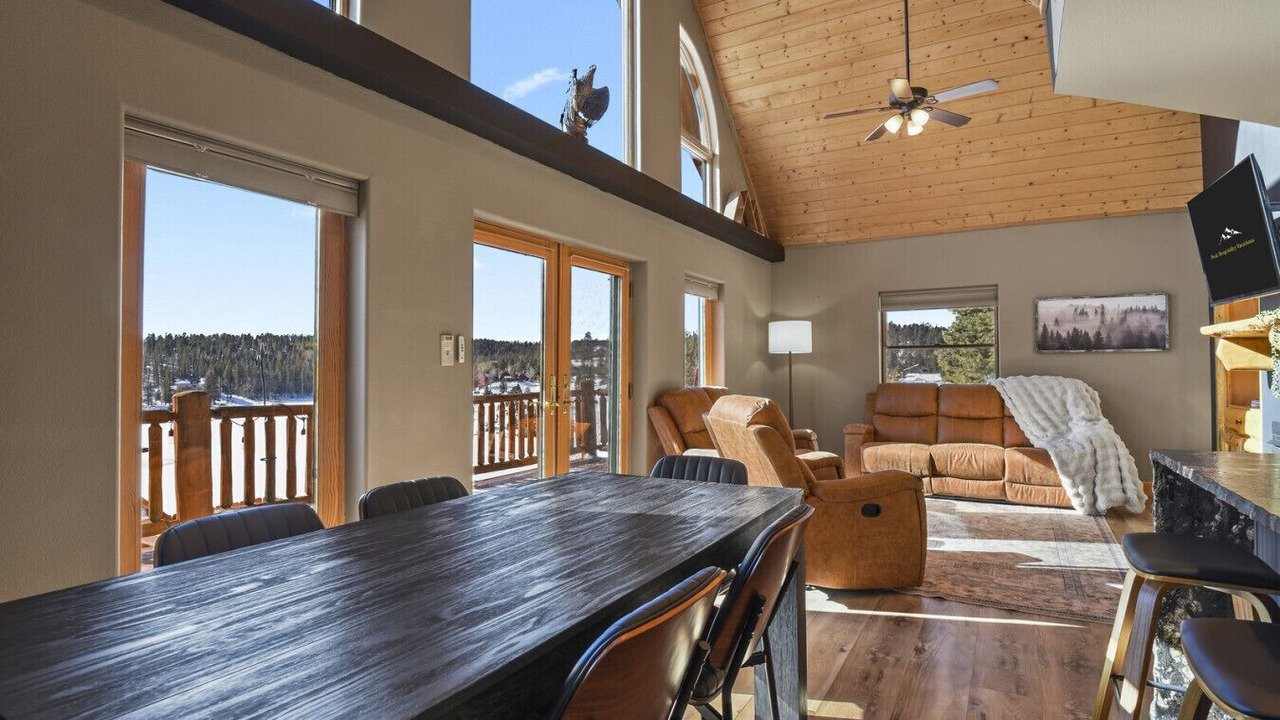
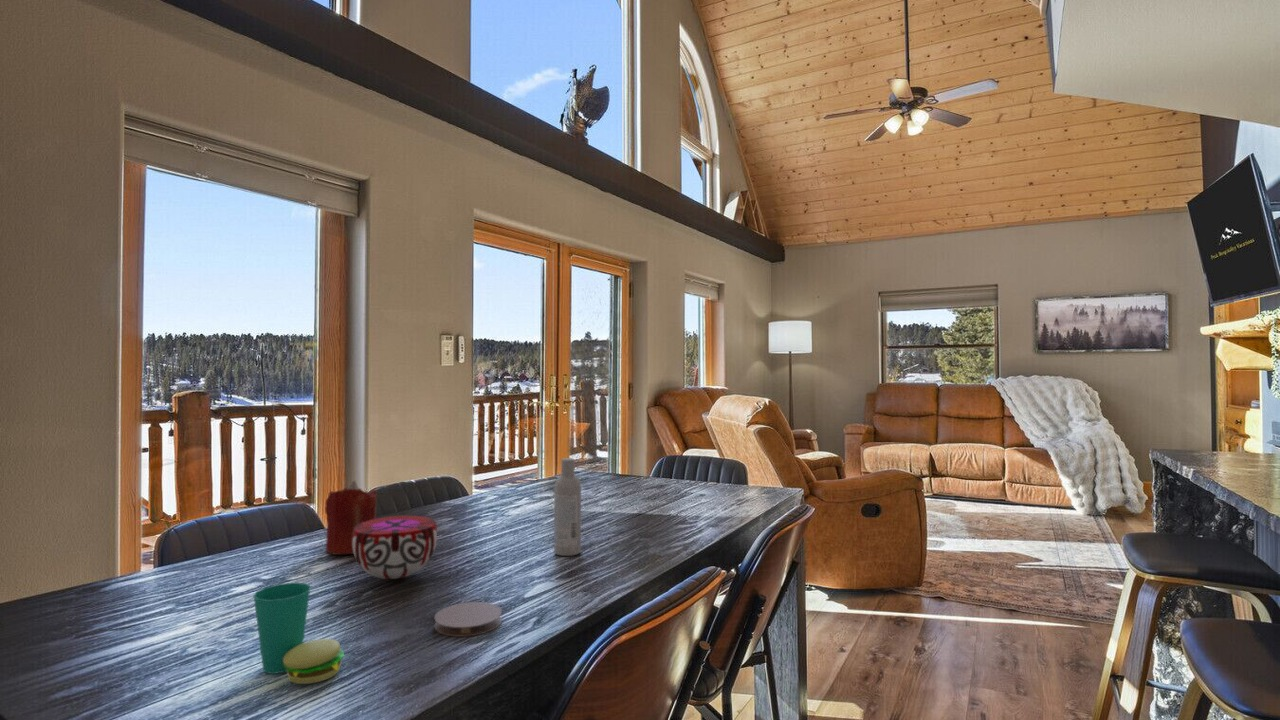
+ candle [324,480,378,556]
+ decorative bowl [352,515,438,580]
+ cup [252,582,345,685]
+ bottle [553,457,582,557]
+ coaster [433,601,503,638]
